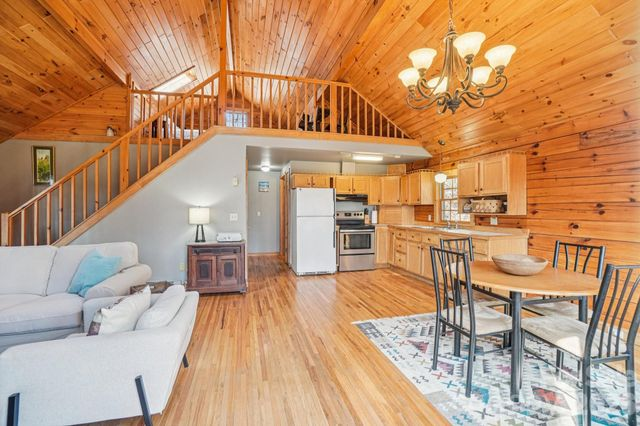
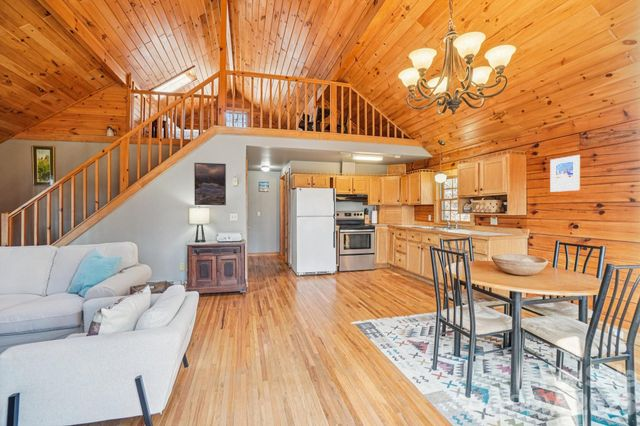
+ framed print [549,154,581,193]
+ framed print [193,162,227,206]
